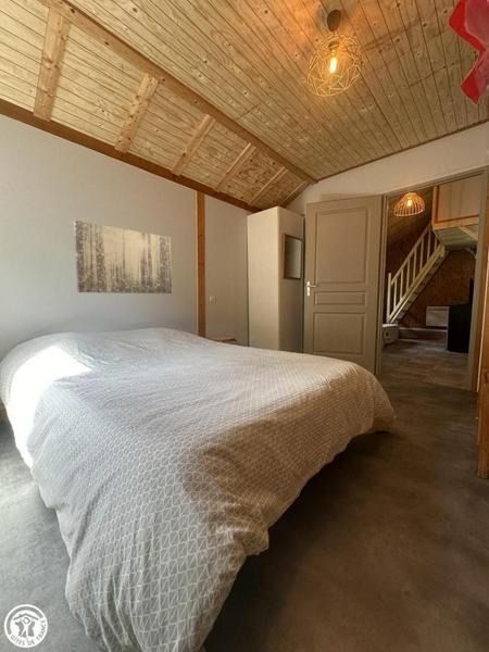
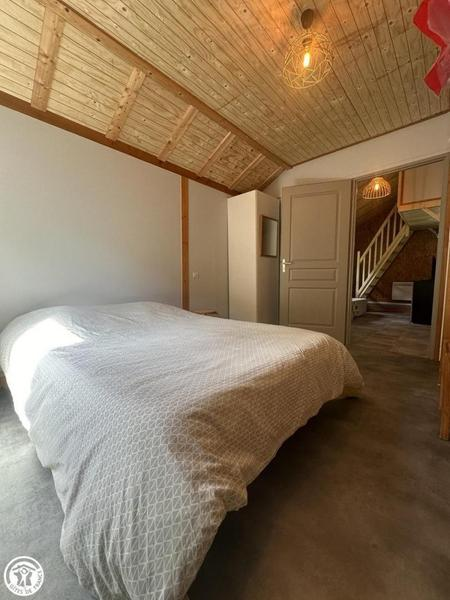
- wall art [73,220,173,294]
